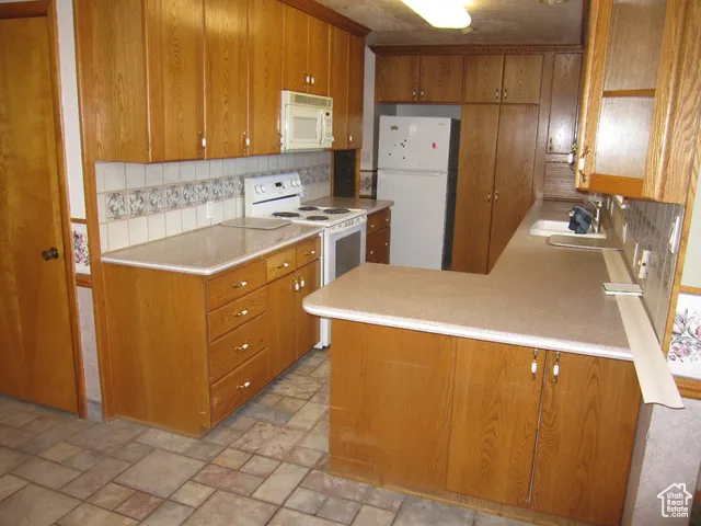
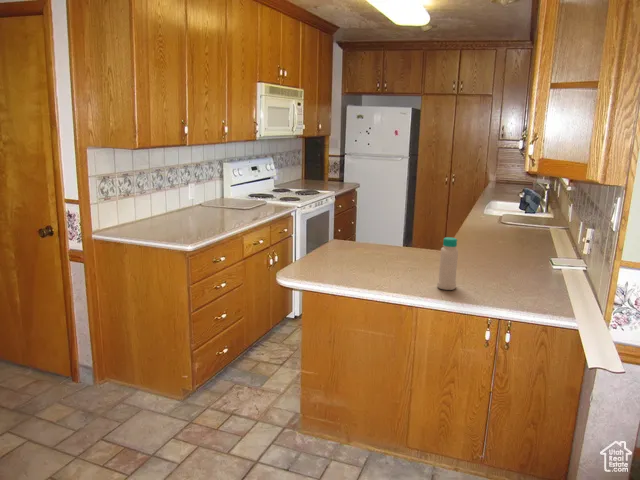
+ bottle [436,236,459,291]
